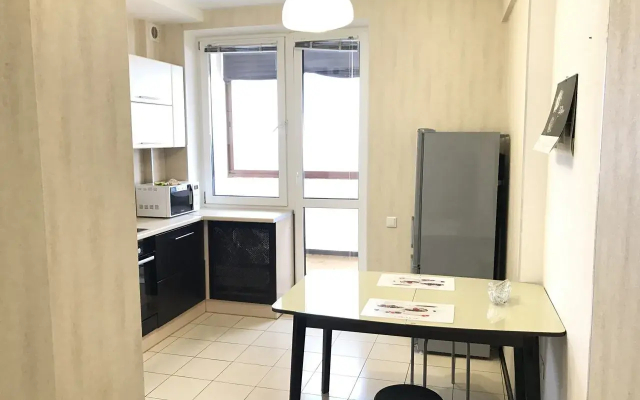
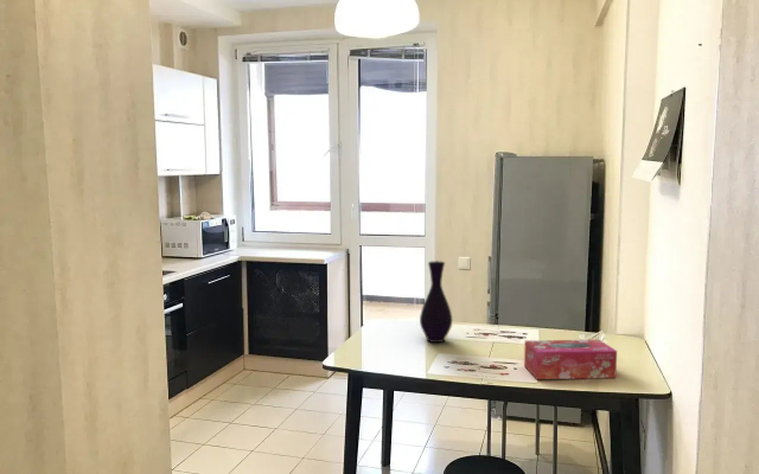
+ tissue box [523,339,618,380]
+ vase [419,260,453,344]
